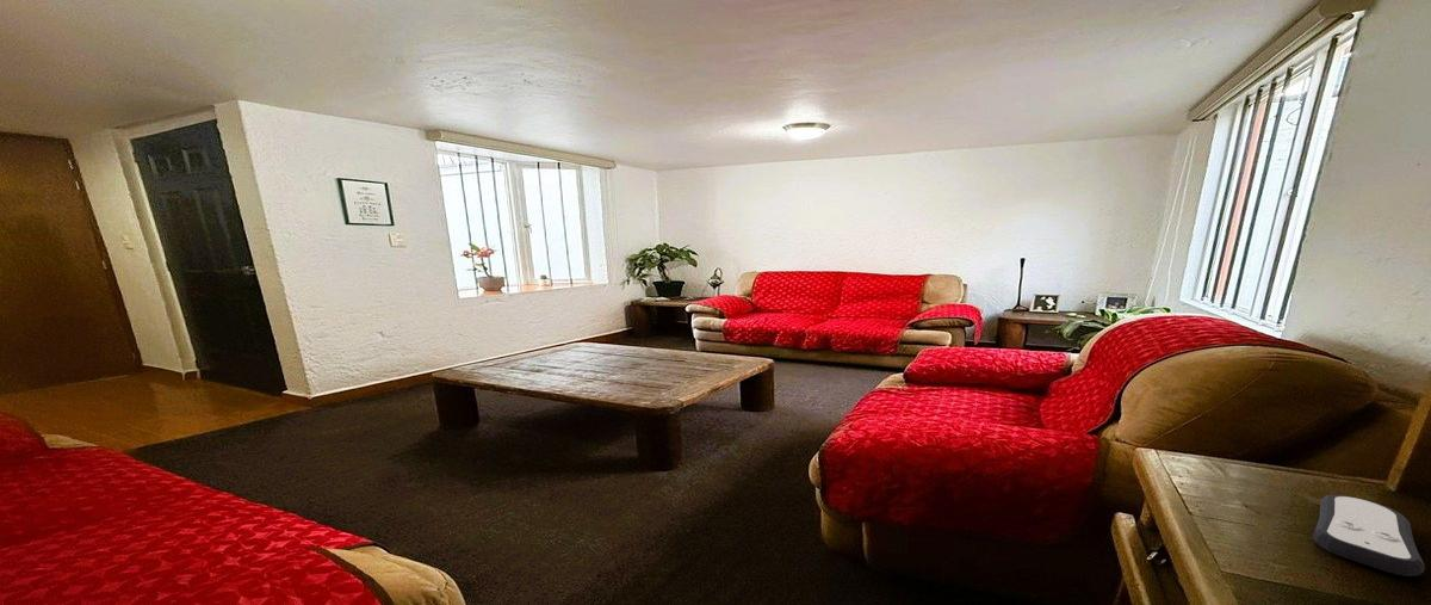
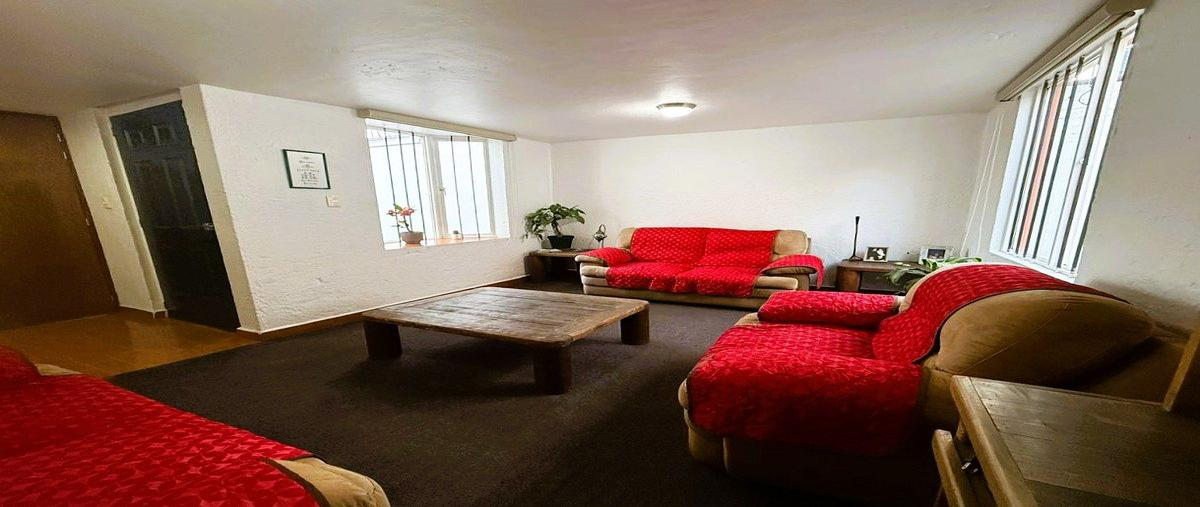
- remote control [1312,494,1426,578]
